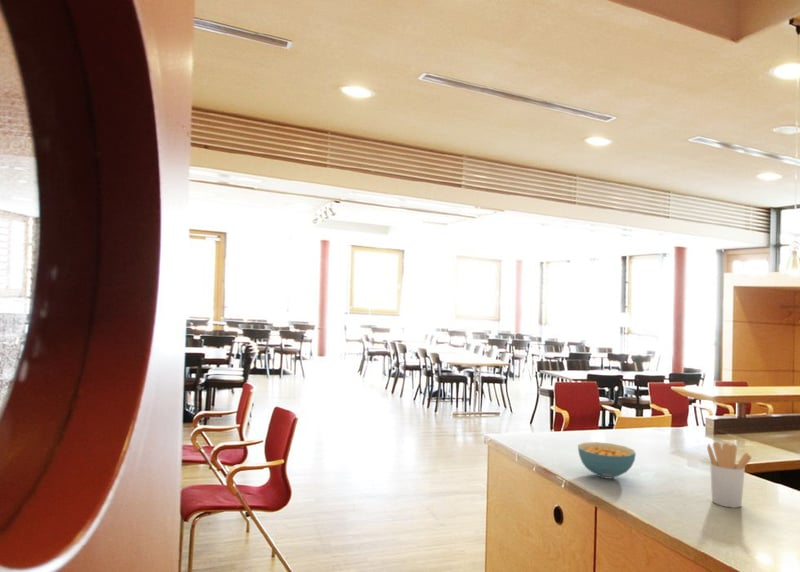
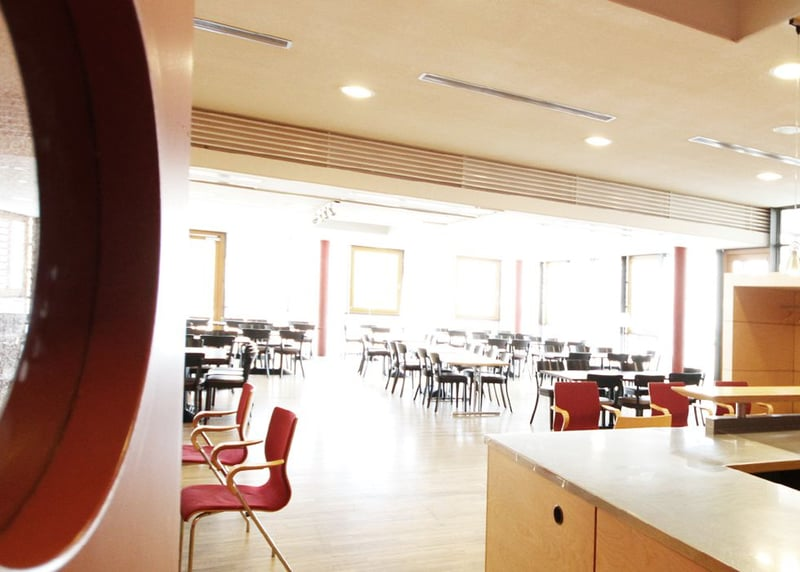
- utensil holder [706,441,753,509]
- cereal bowl [577,441,637,480]
